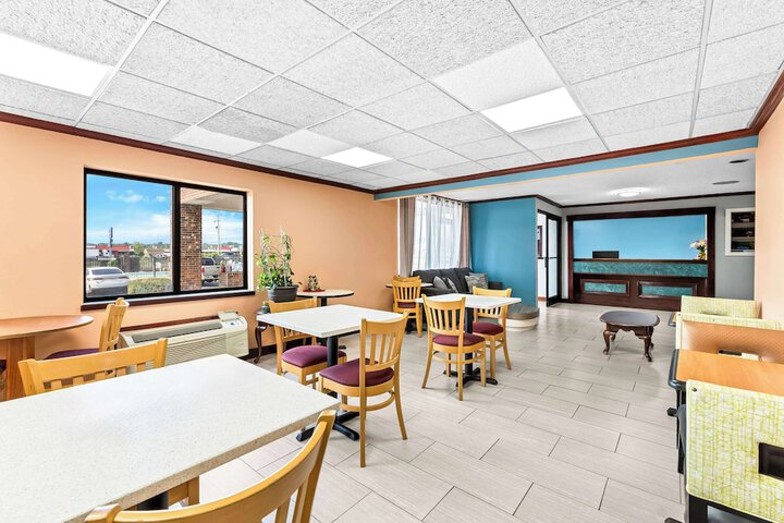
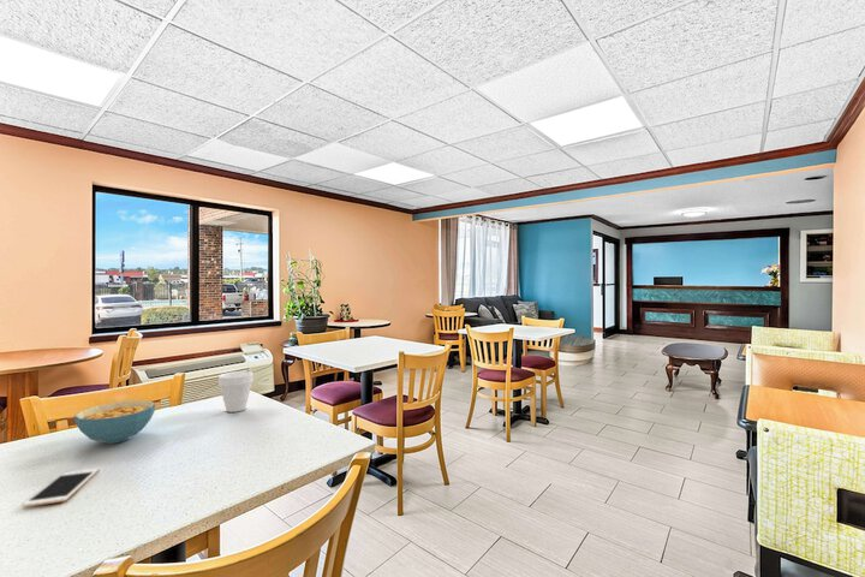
+ cell phone [22,468,100,508]
+ cereal bowl [73,399,156,445]
+ cup [217,370,255,414]
